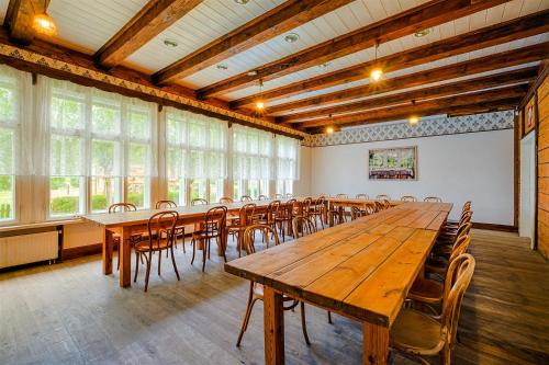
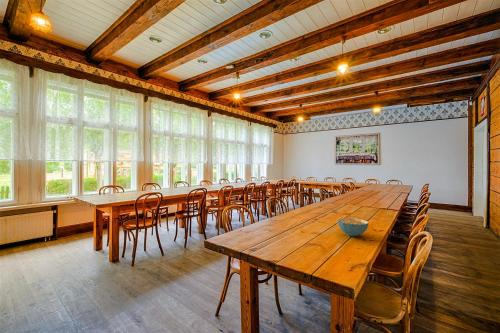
+ cereal bowl [336,217,370,237]
